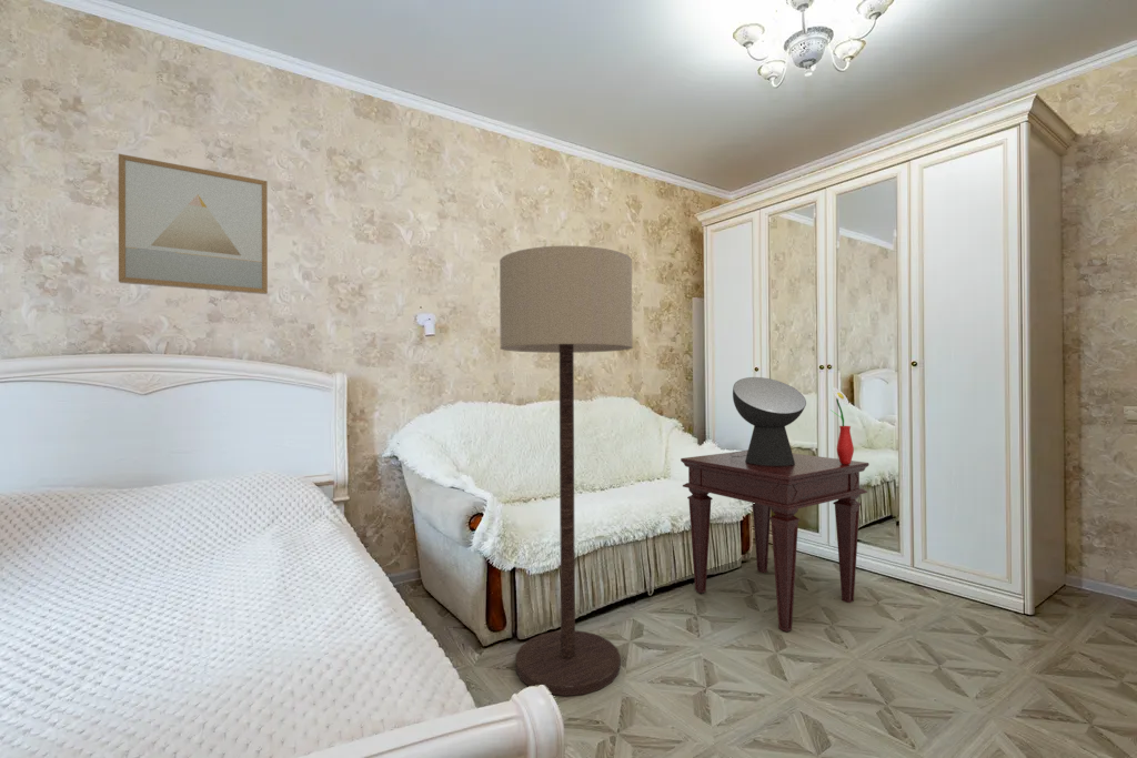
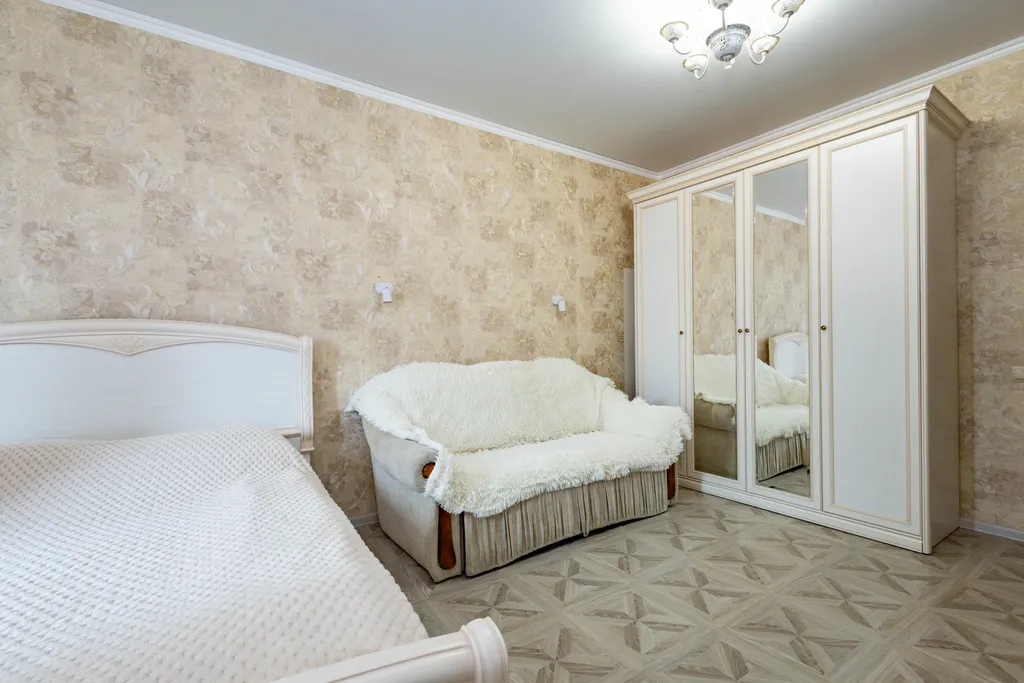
- floor lamp [499,245,634,697]
- side table [680,449,871,633]
- potted flower [831,386,855,465]
- wall art [118,153,269,295]
- table lamp [731,376,807,466]
